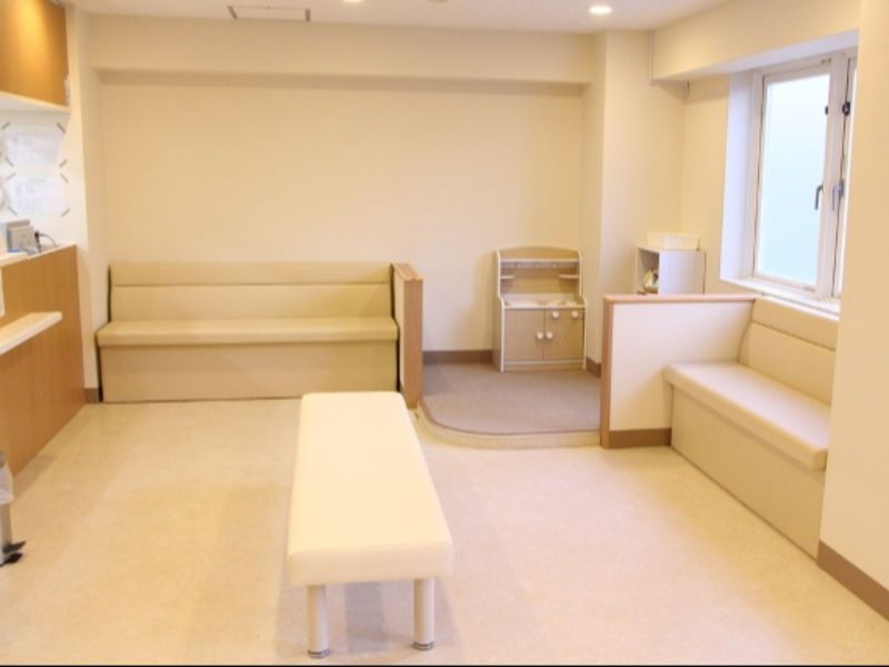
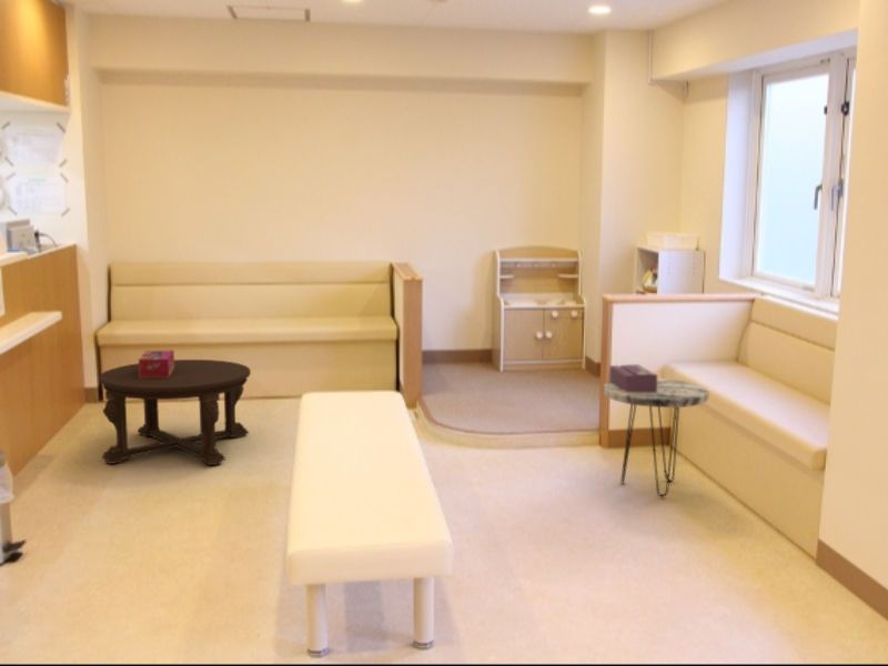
+ coffee table [98,359,252,466]
+ side table [603,377,709,497]
+ tissue box [608,363,658,393]
+ tissue box [138,349,175,379]
